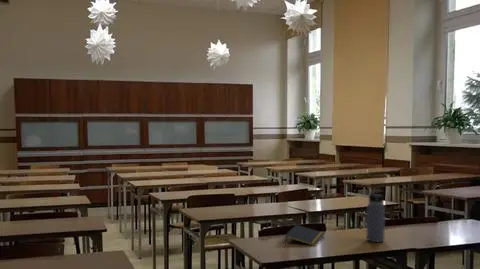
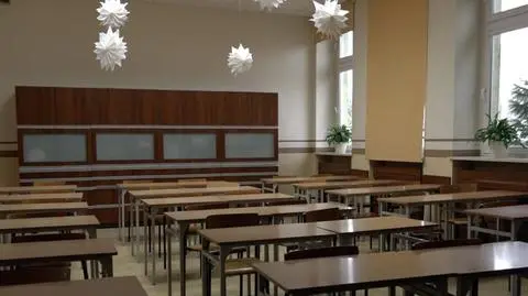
- water bottle [364,187,386,243]
- notepad [284,224,326,247]
